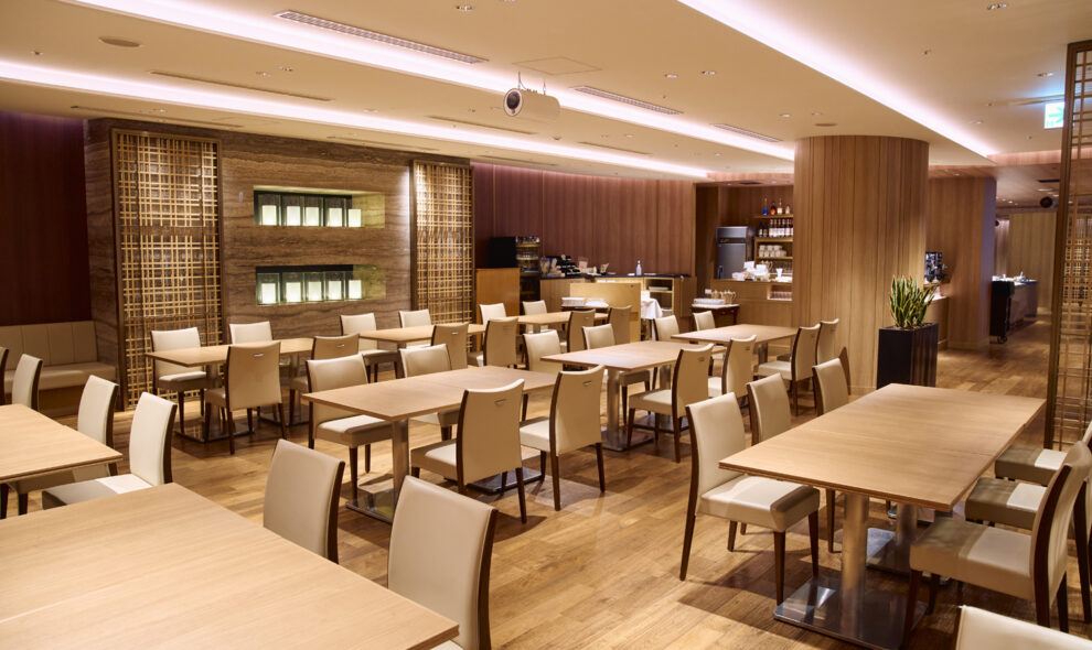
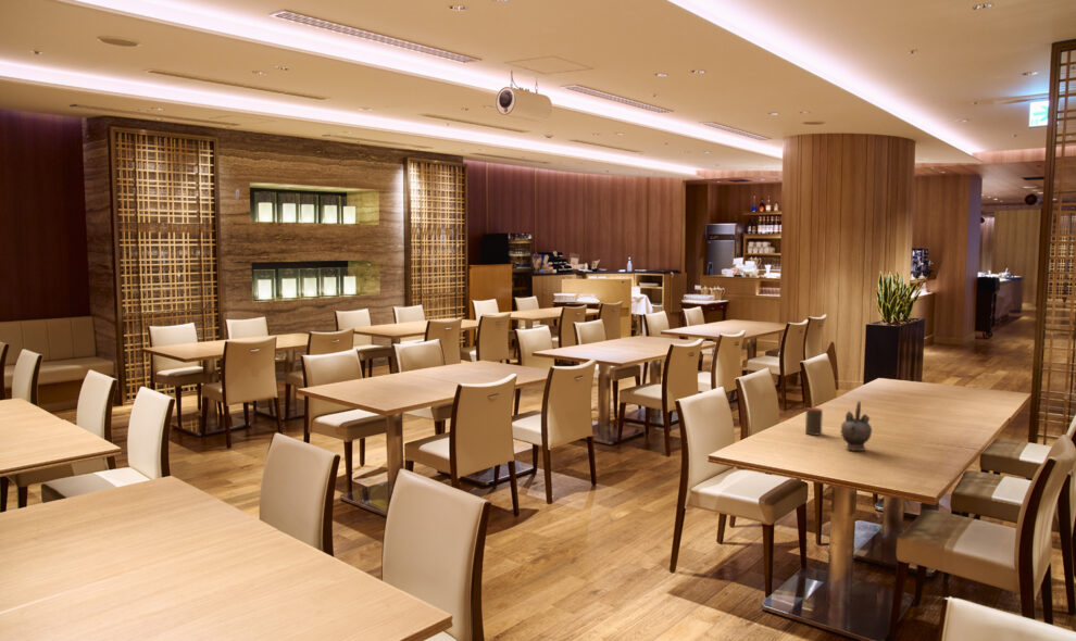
+ cup [804,406,824,437]
+ teapot [839,400,873,452]
